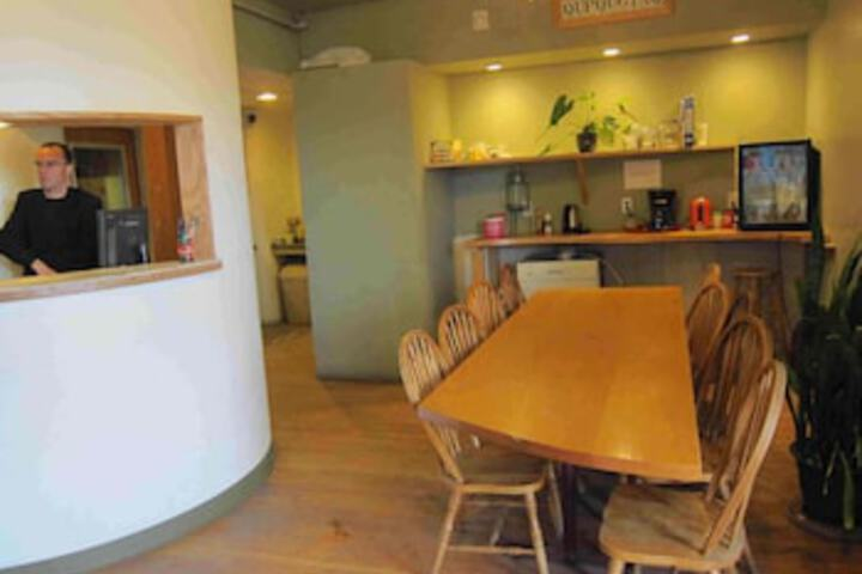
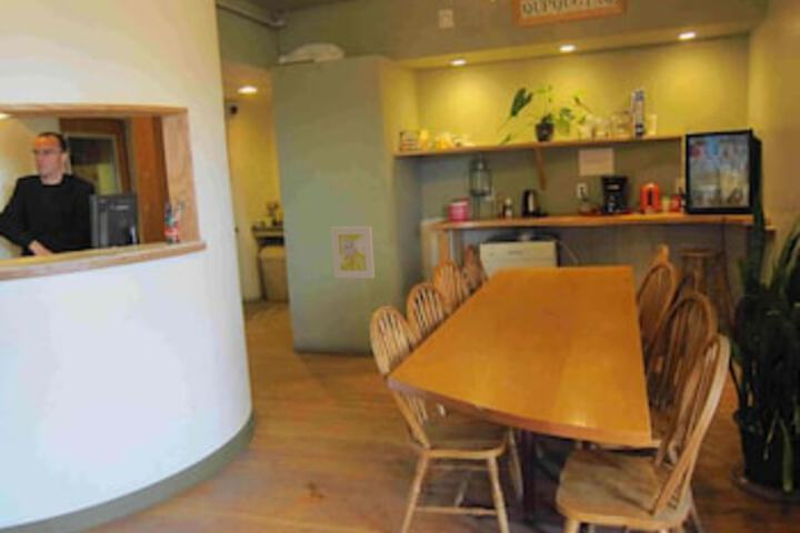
+ wall art [330,225,376,280]
